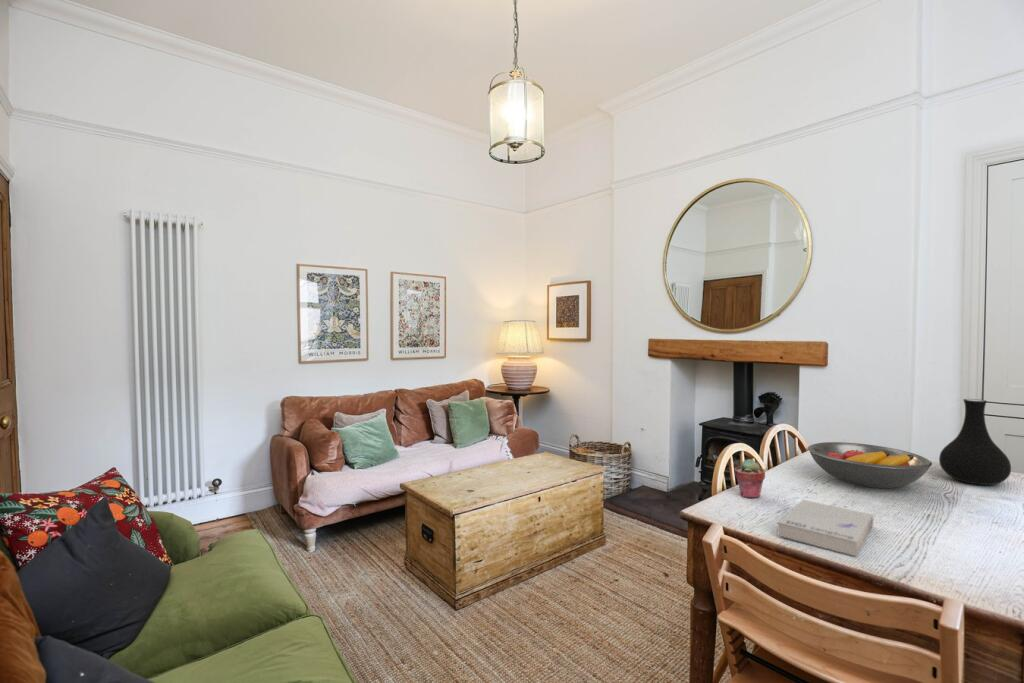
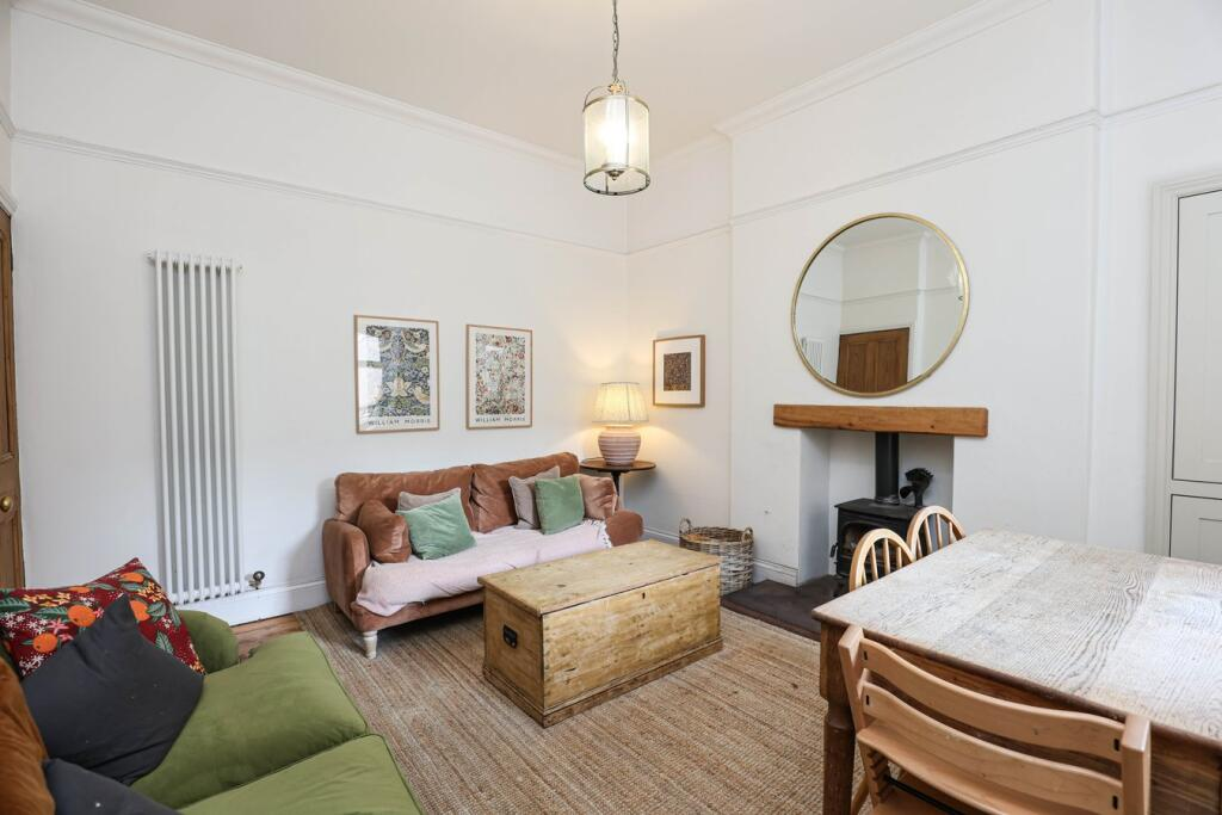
- vase [938,398,1012,486]
- book [777,499,874,558]
- fruit bowl [807,441,933,489]
- potted succulent [733,458,766,499]
